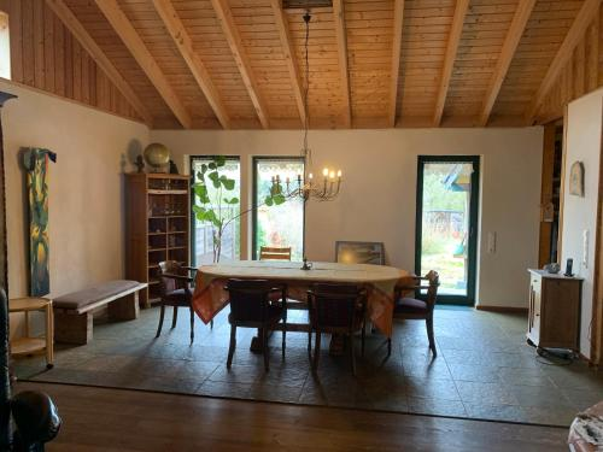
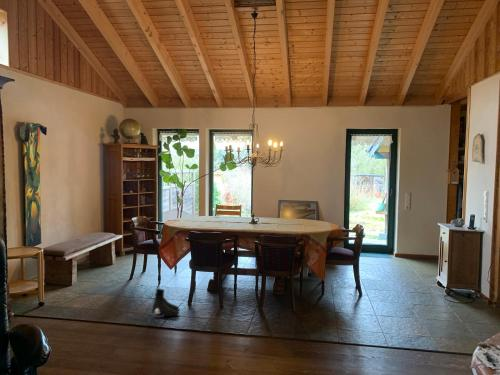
+ boots [150,288,180,317]
